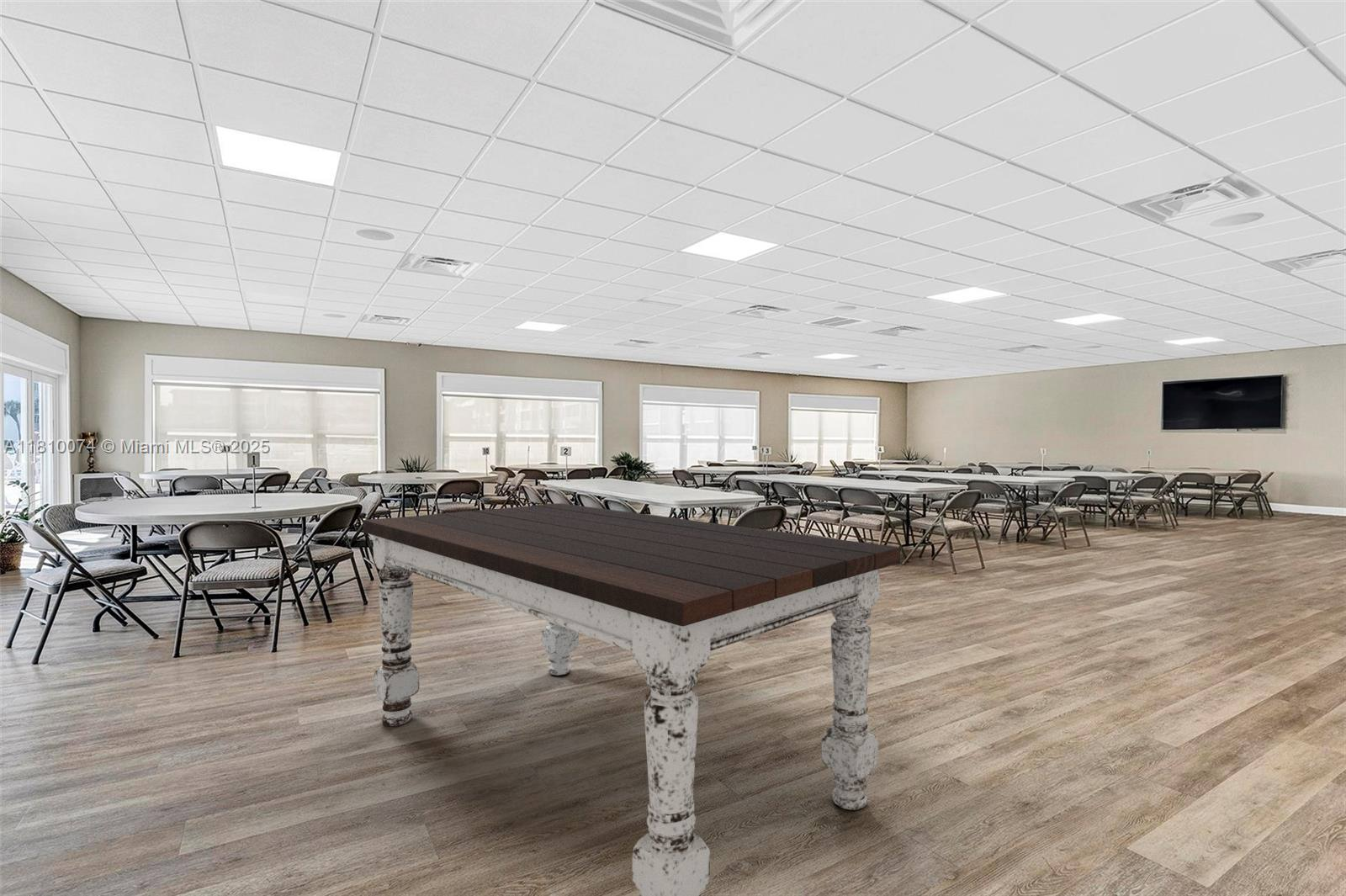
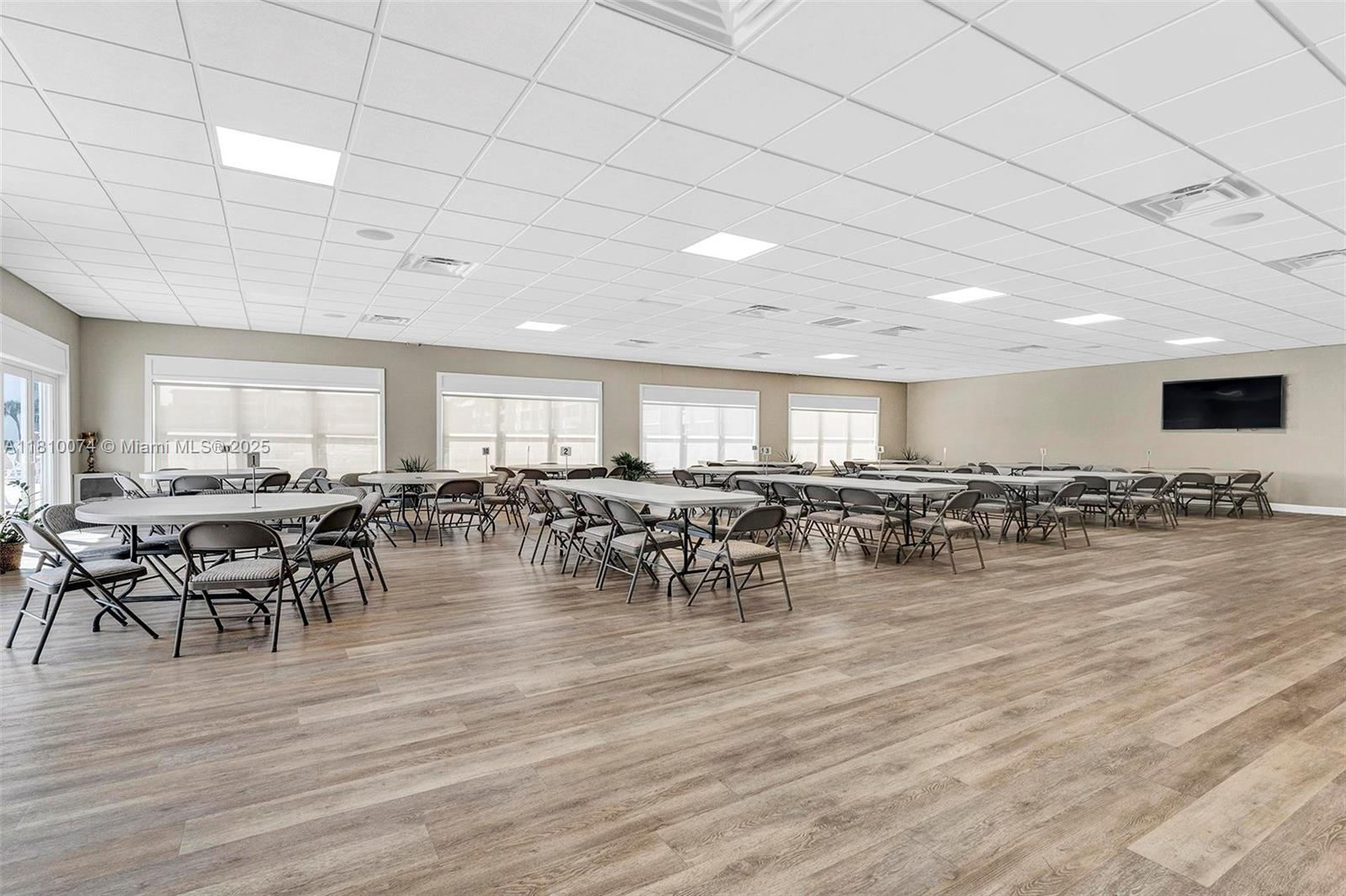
- dining table [362,502,901,896]
